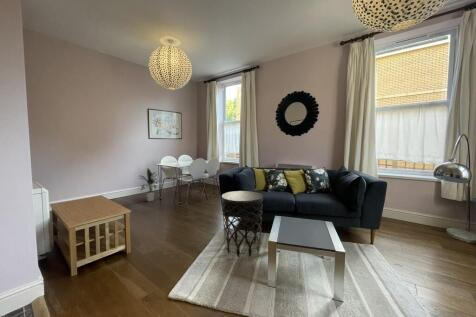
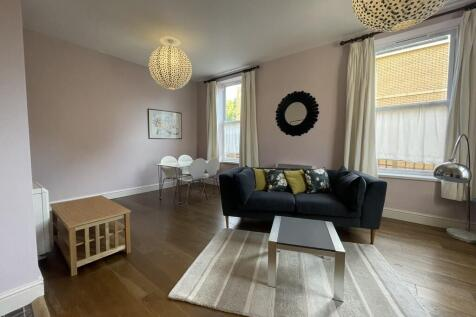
- side table [221,190,264,258]
- indoor plant [137,167,164,202]
